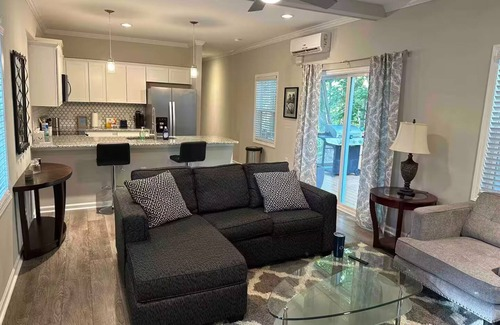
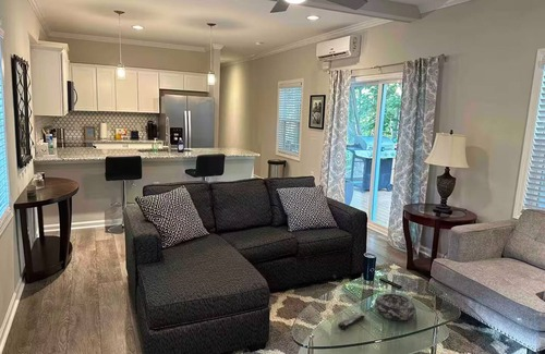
+ remote control [337,312,365,331]
+ decorative bowl [373,293,416,321]
